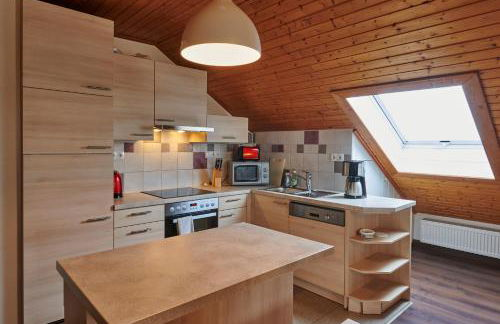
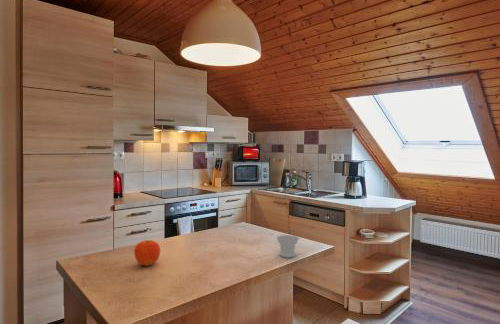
+ fruit [133,239,161,267]
+ cup [276,234,300,258]
